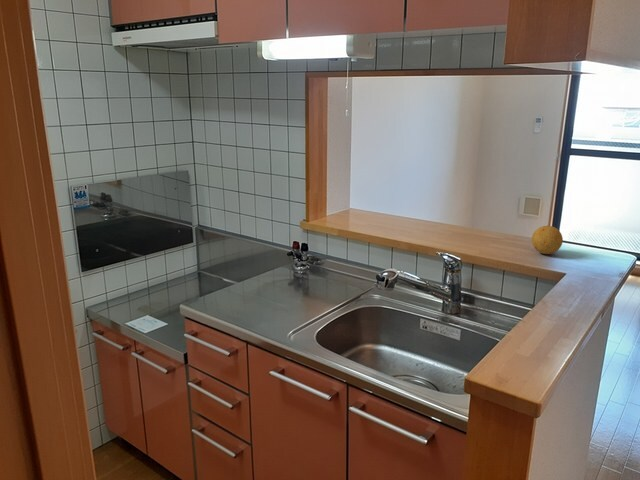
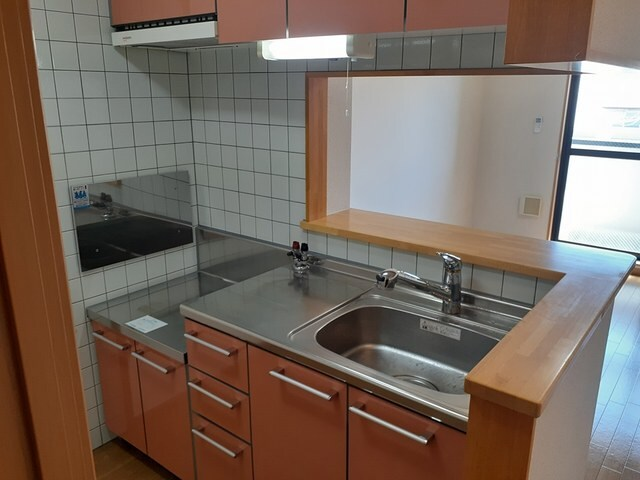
- fruit [531,225,564,255]
